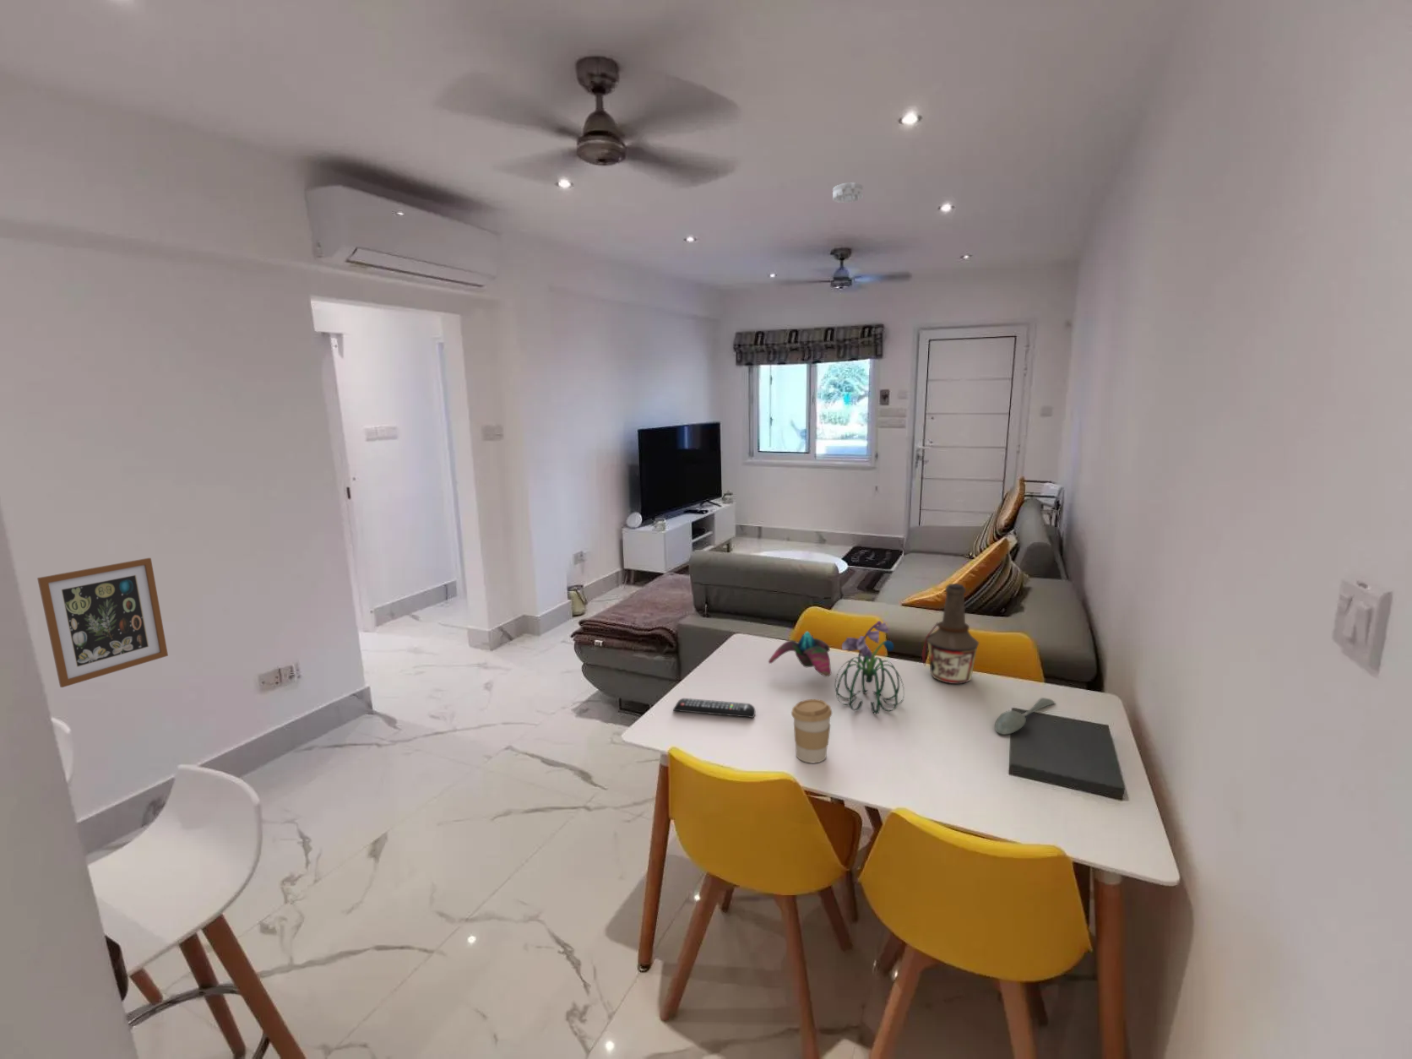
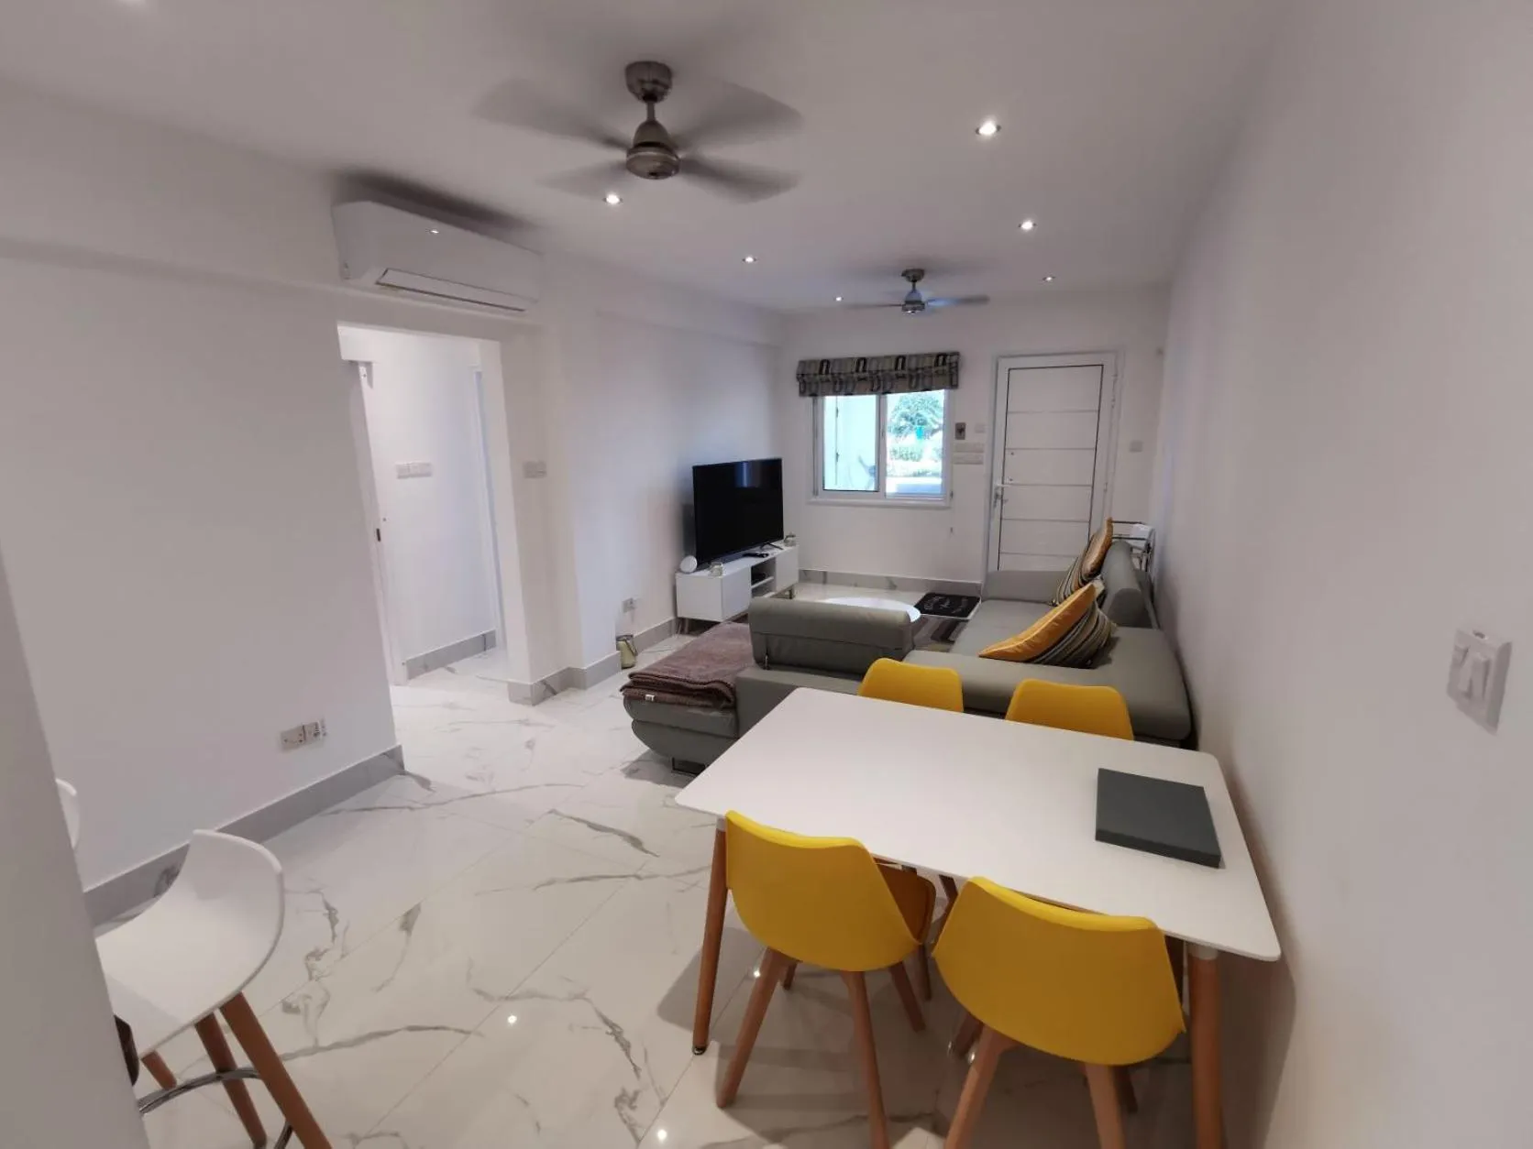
- remote control [673,697,756,719]
- spoon [994,696,1055,735]
- flower [767,620,905,714]
- smoke detector [832,181,864,204]
- bottle [922,583,980,685]
- wall art [37,557,169,689]
- coffee cup [790,699,833,763]
